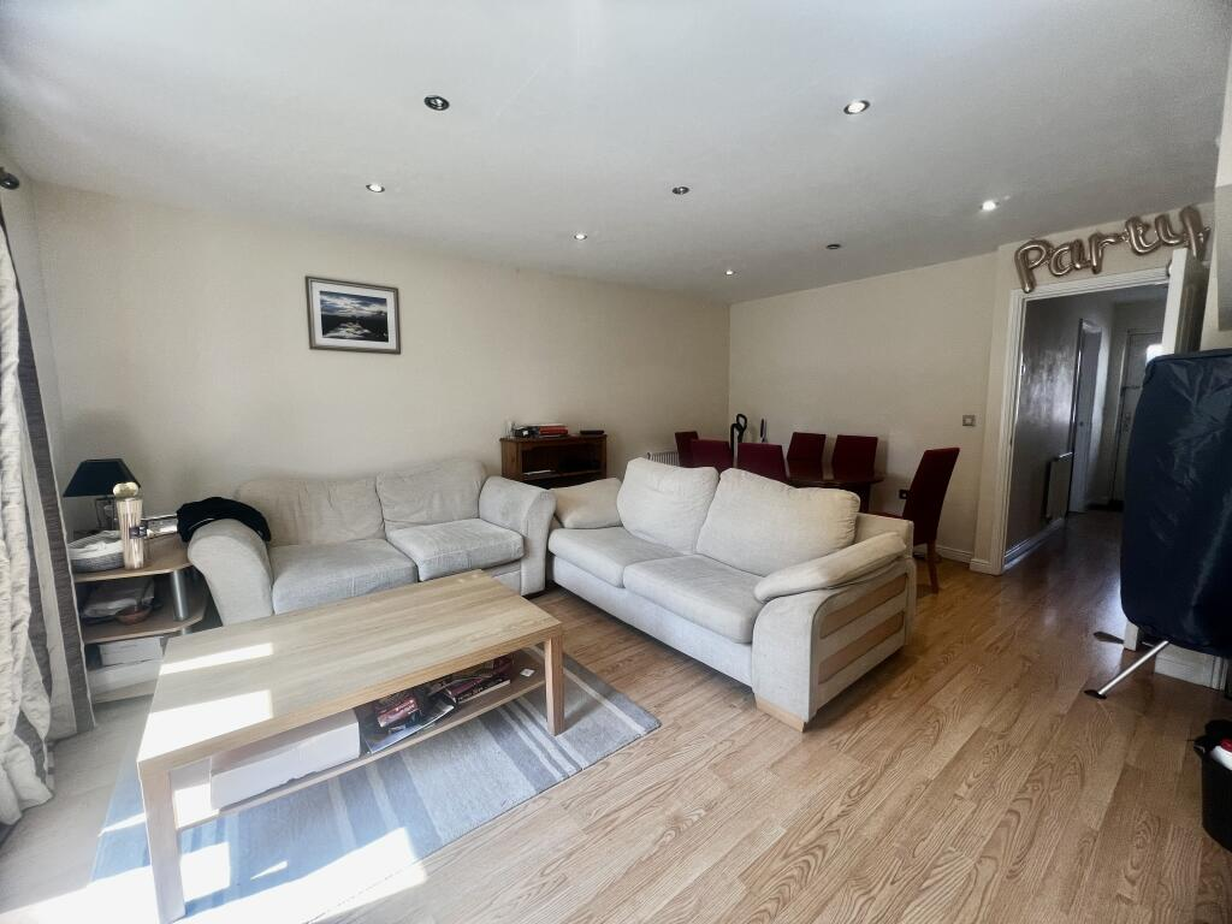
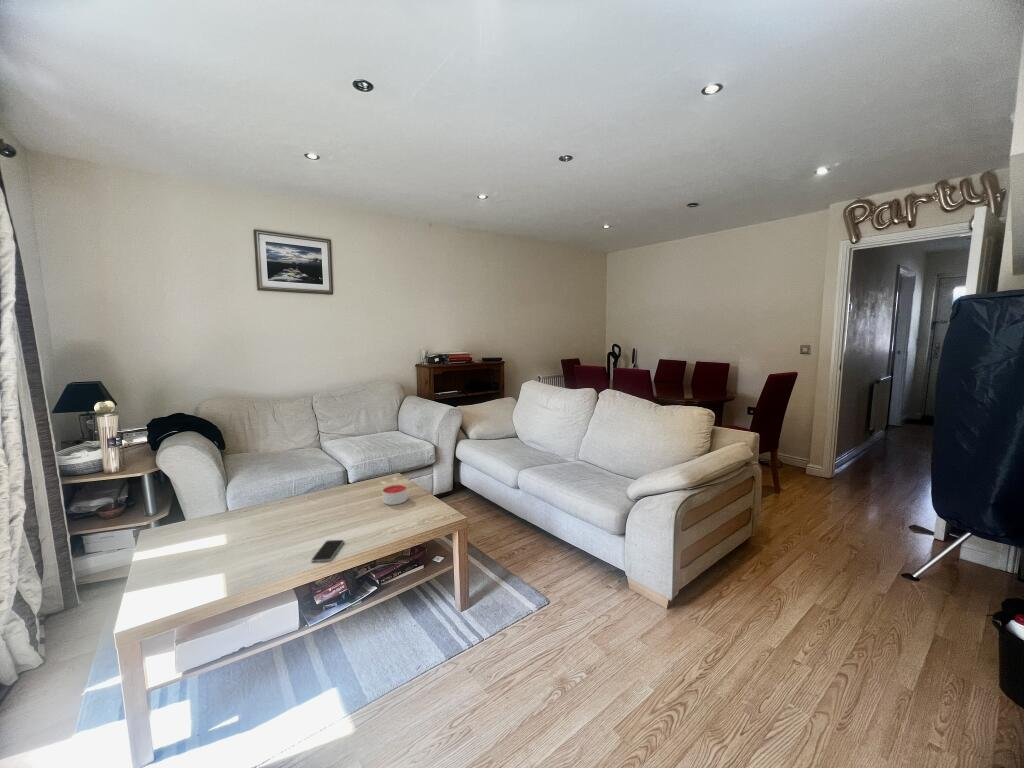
+ candle [382,483,408,506]
+ smartphone [310,539,345,563]
